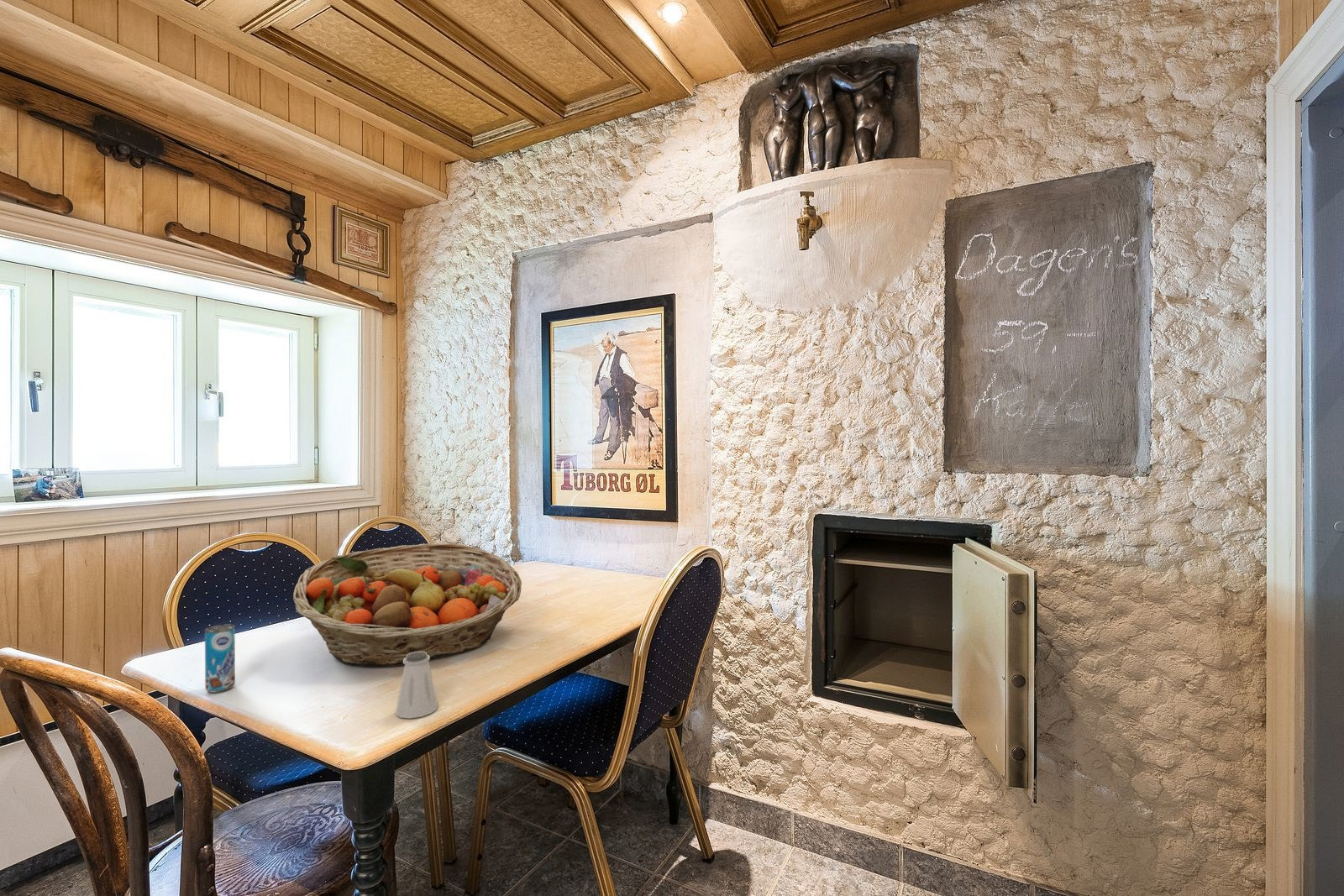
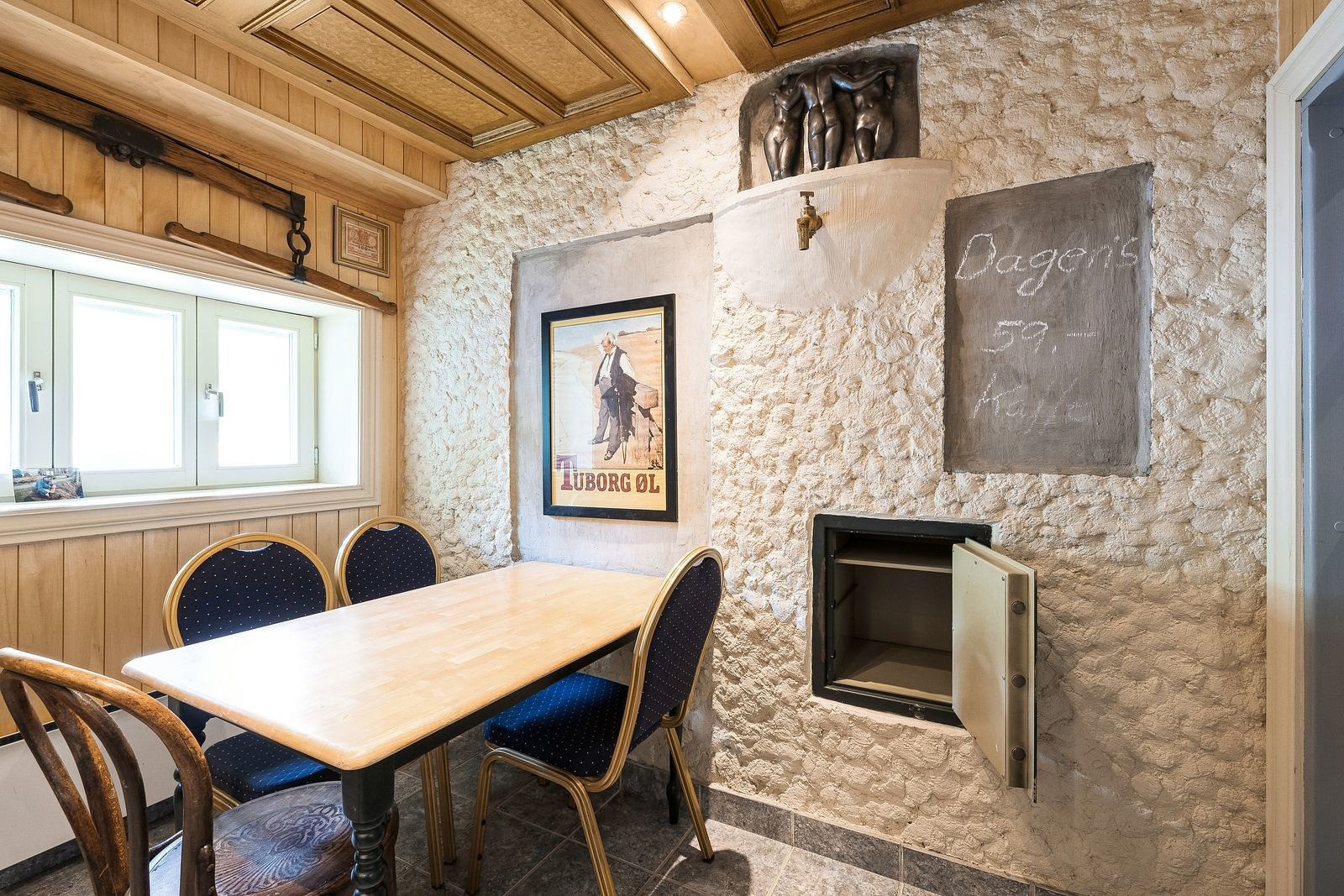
- saltshaker [395,652,438,719]
- beverage can [204,624,236,694]
- fruit basket [292,542,522,668]
